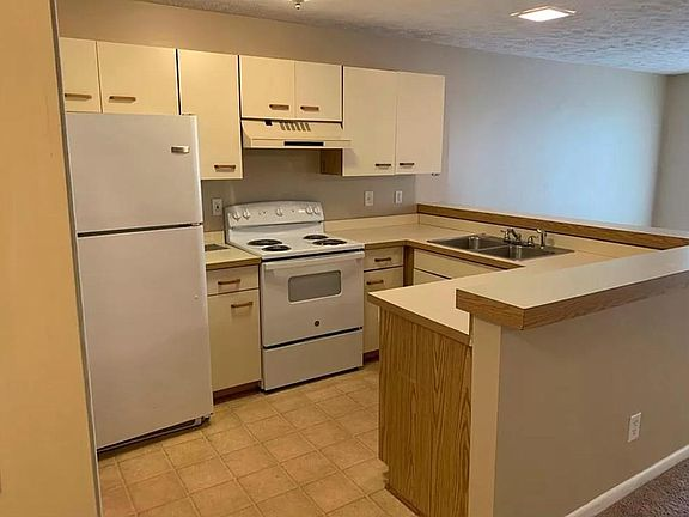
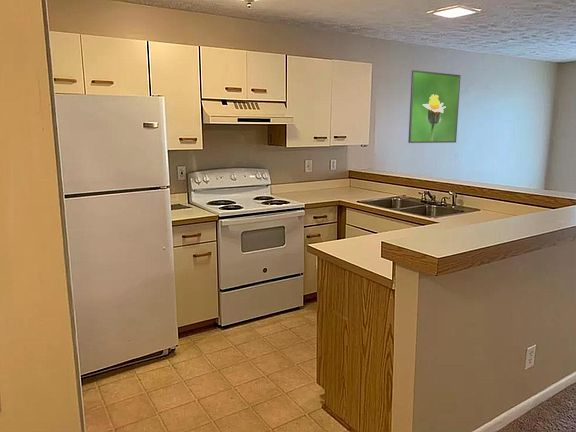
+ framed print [407,69,462,144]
